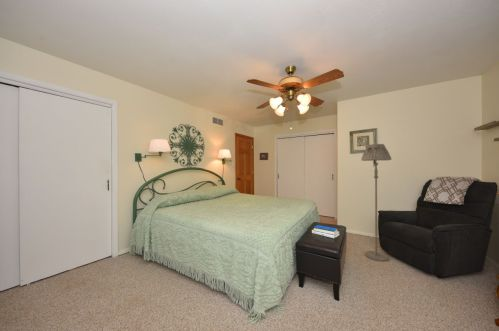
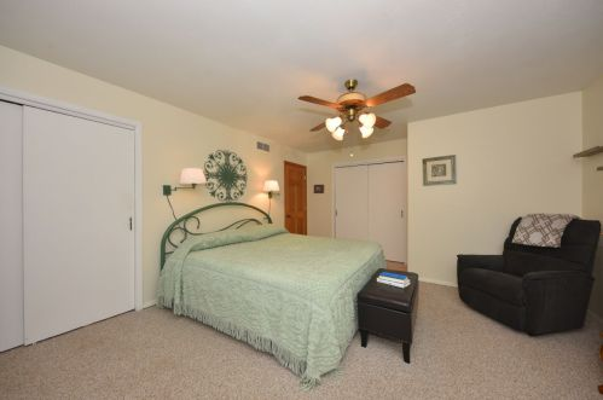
- floor lamp [360,143,392,262]
